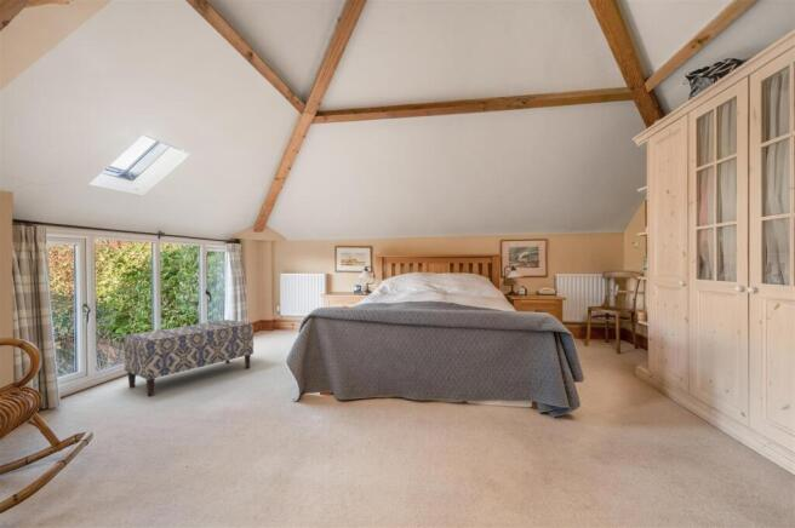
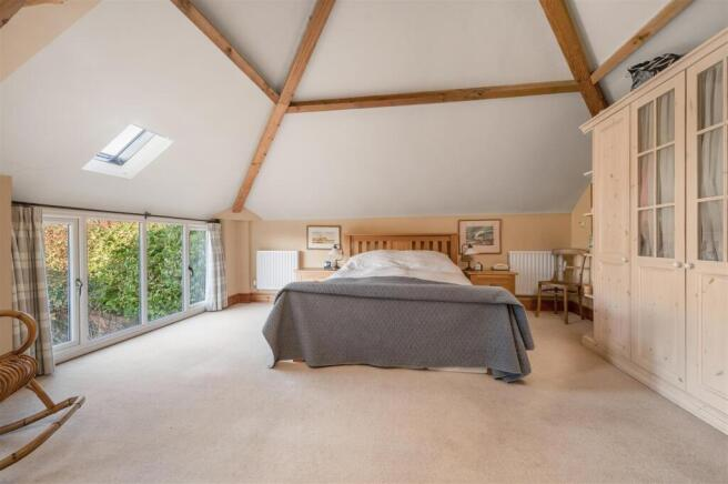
- bench [122,318,254,397]
